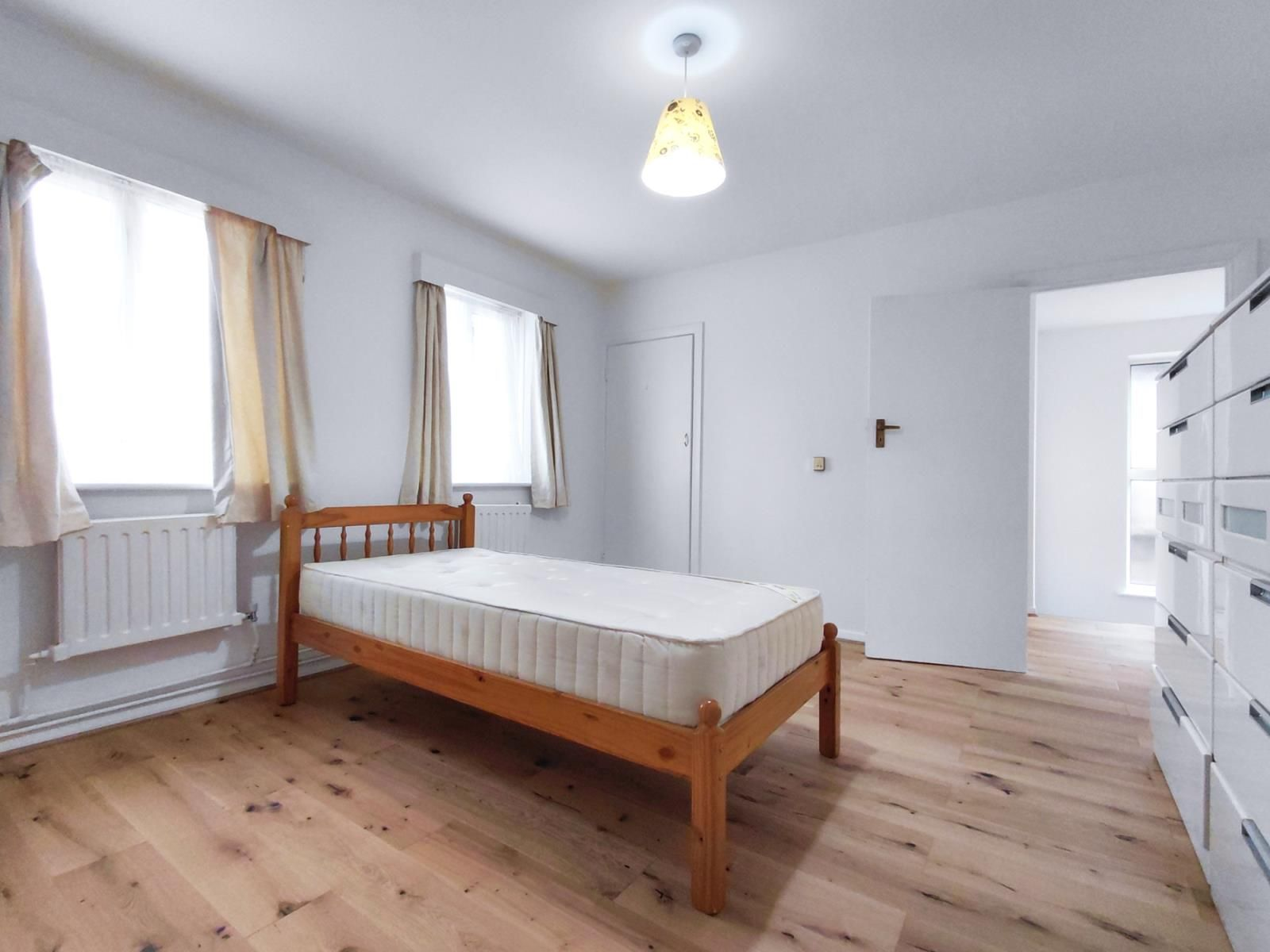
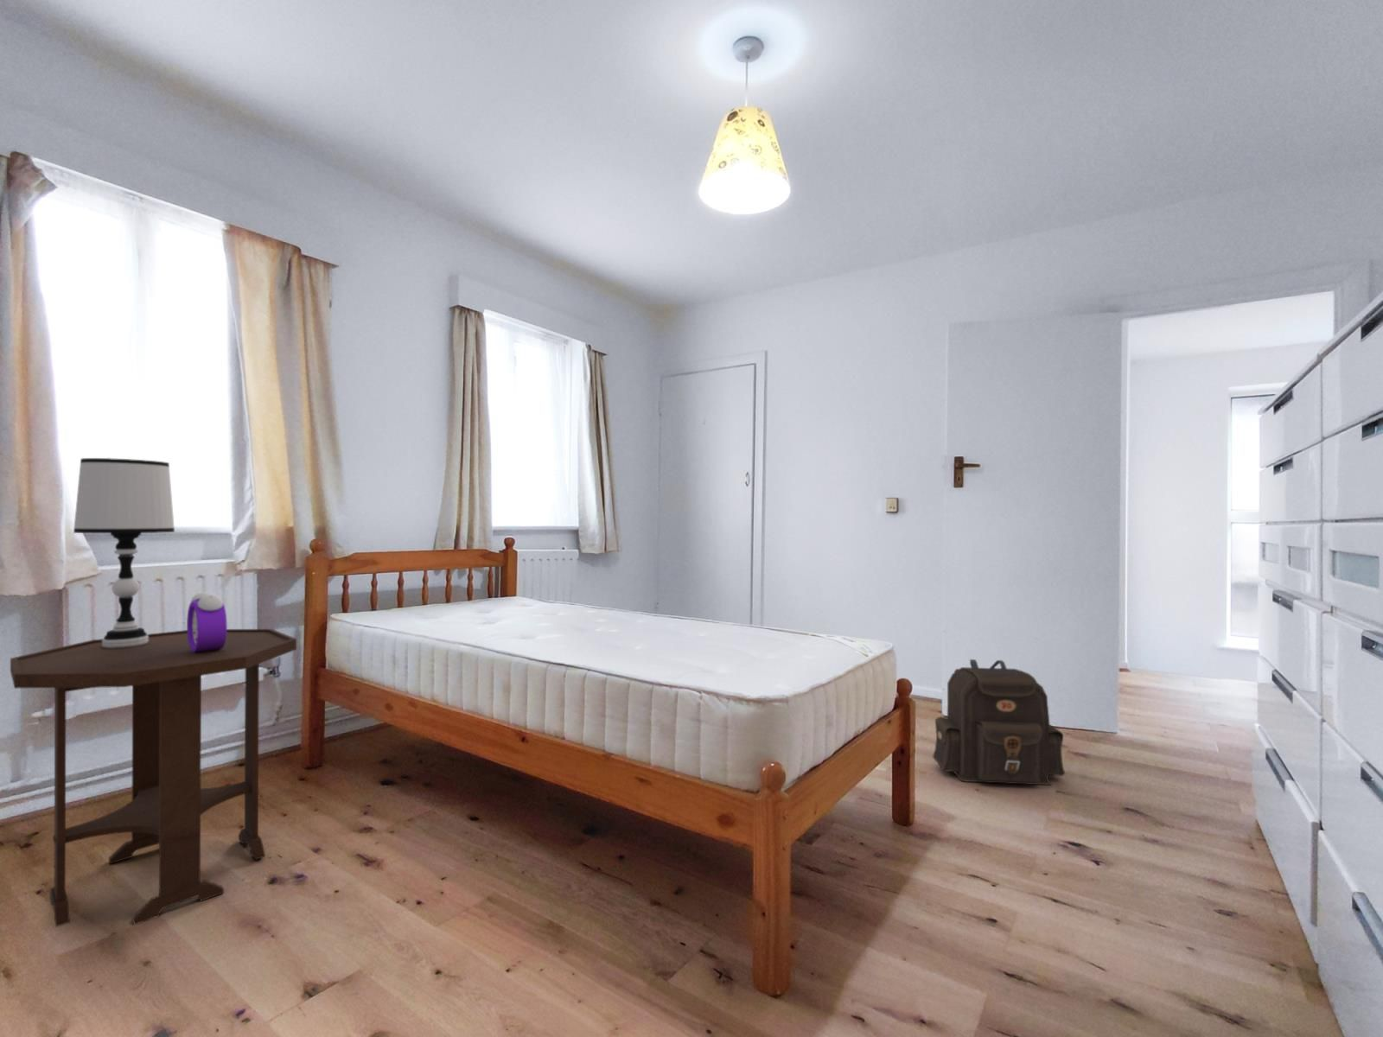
+ table lamp [73,457,175,648]
+ alarm clock [186,591,229,652]
+ backpack [932,659,1066,786]
+ side table [10,629,297,927]
